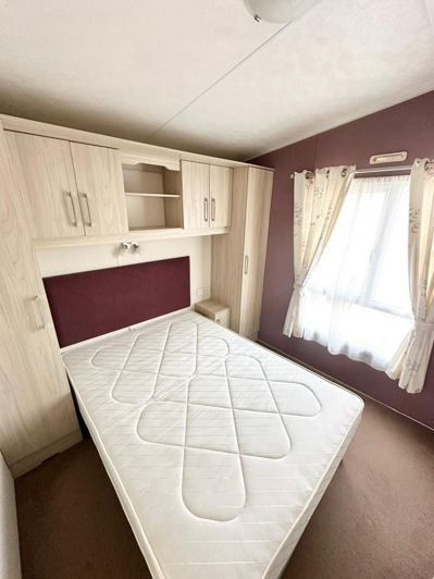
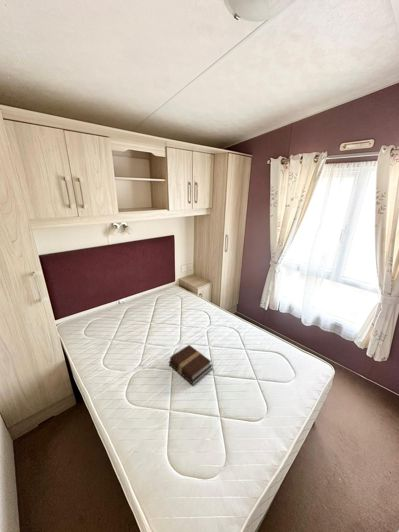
+ book [168,344,214,386]
